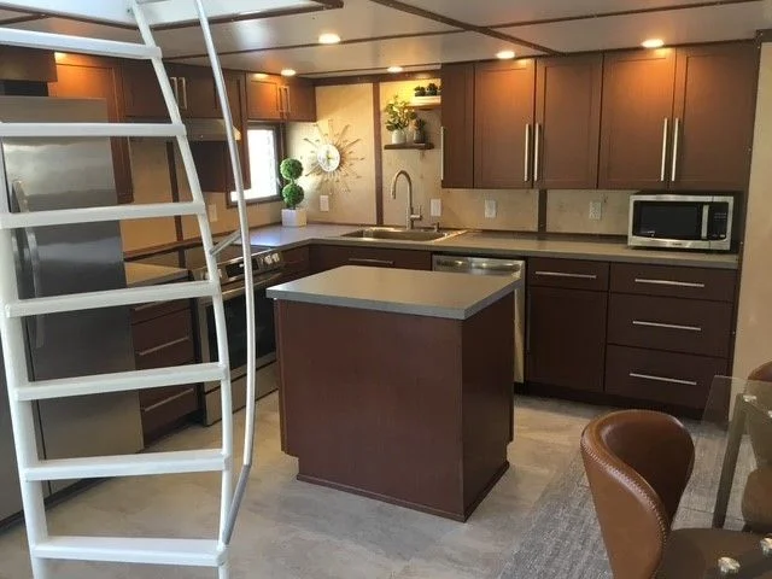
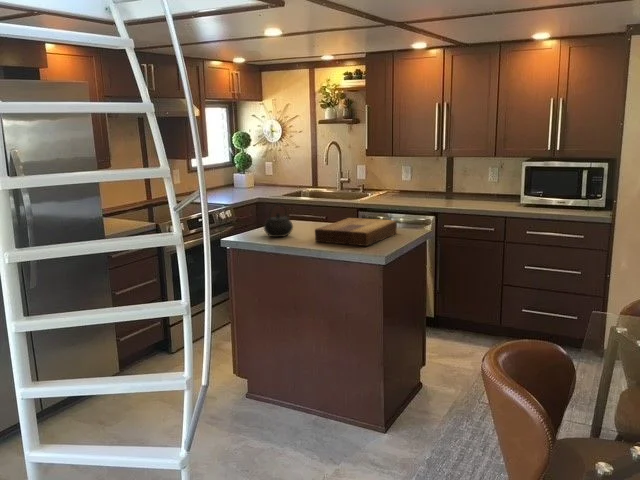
+ kettle [263,201,294,238]
+ cutting board [314,217,398,247]
